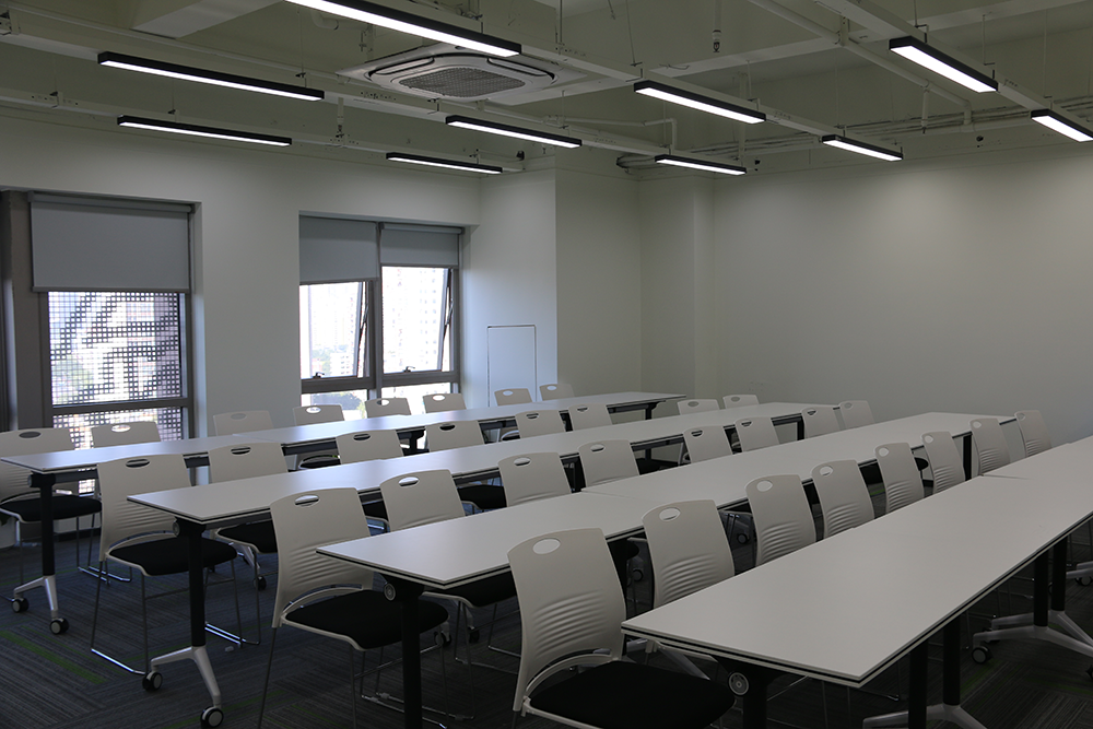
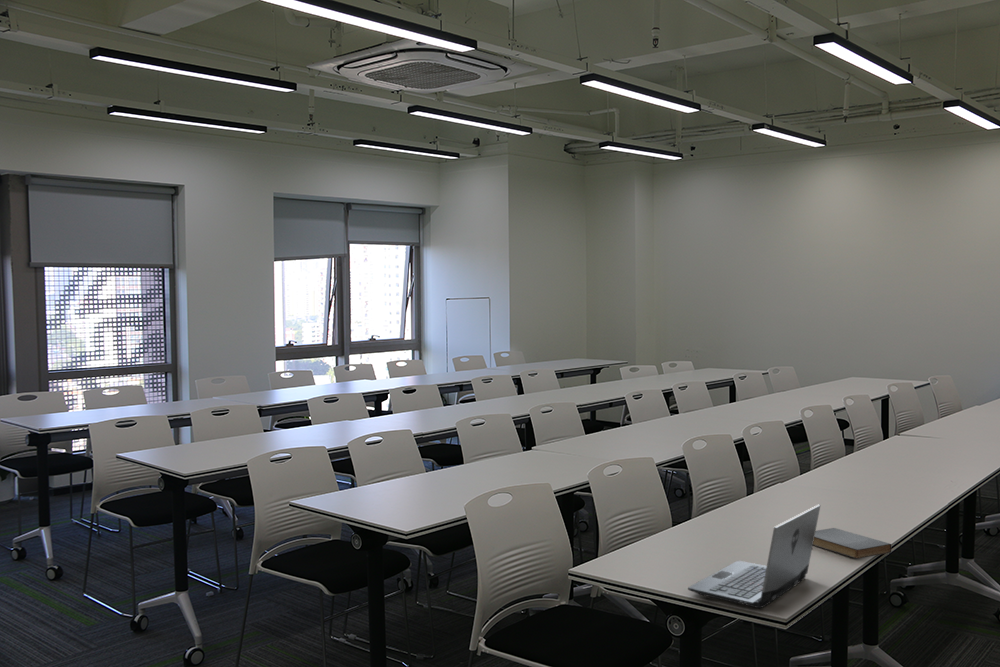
+ book [813,527,892,559]
+ laptop [687,504,821,609]
